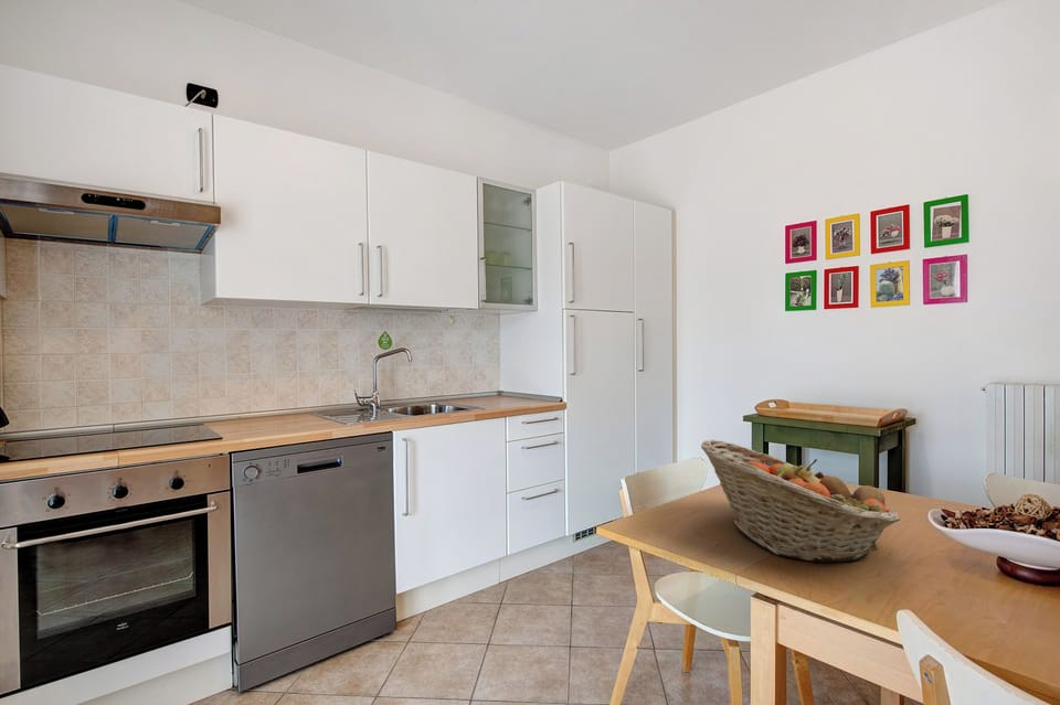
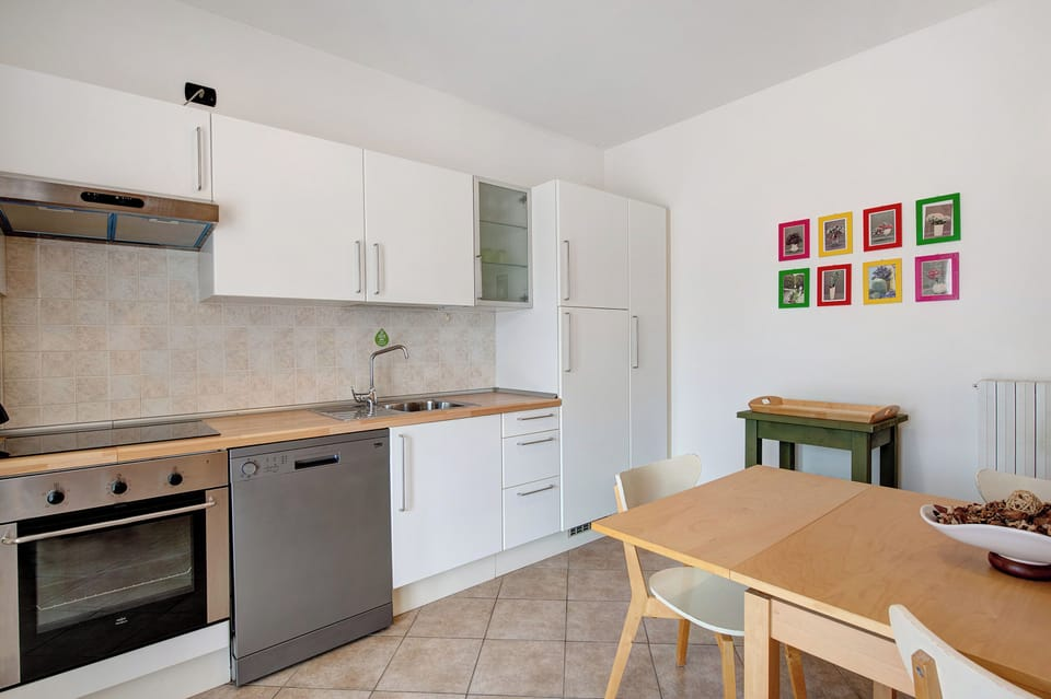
- fruit basket [700,439,901,563]
